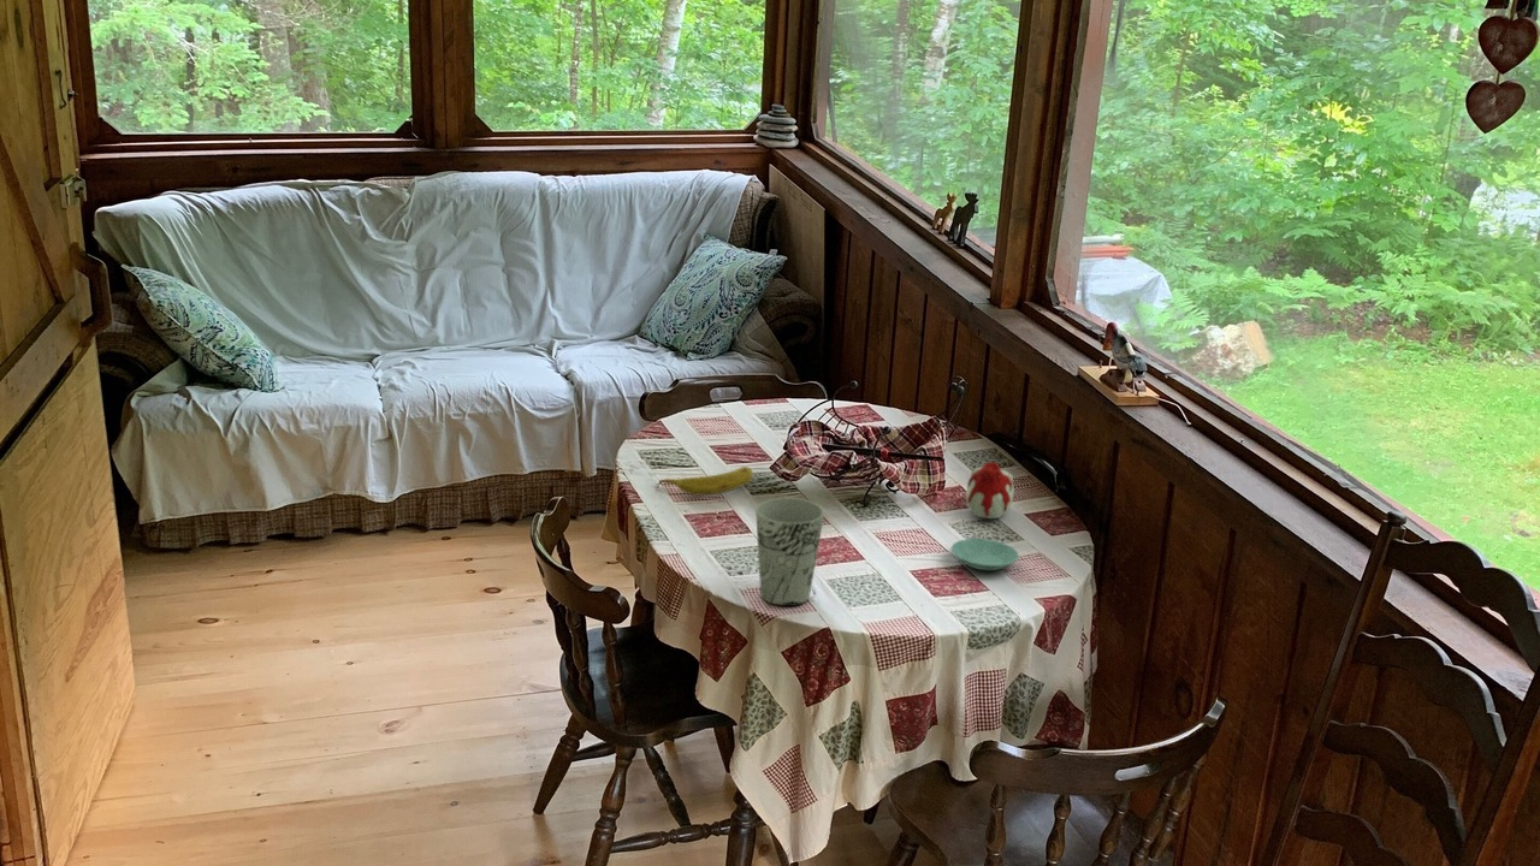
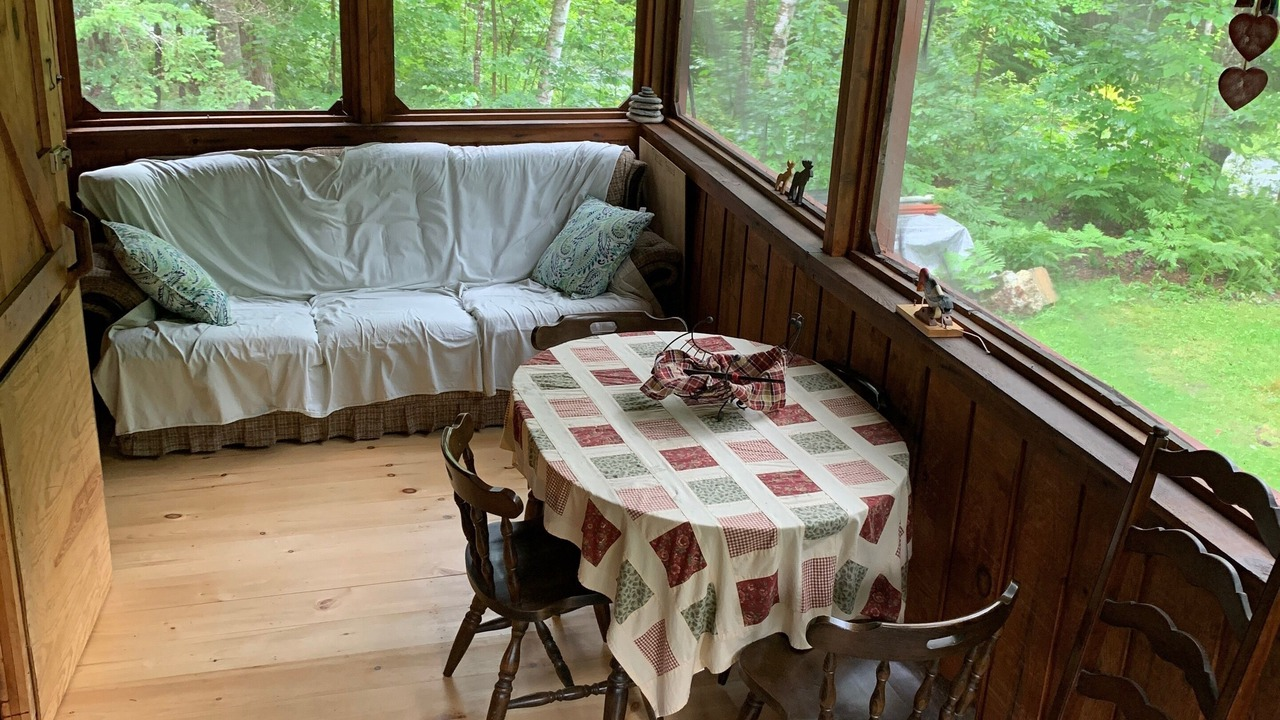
- candle [965,461,1015,520]
- cup [754,497,825,607]
- saucer [950,538,1020,571]
- fruit [653,465,754,497]
